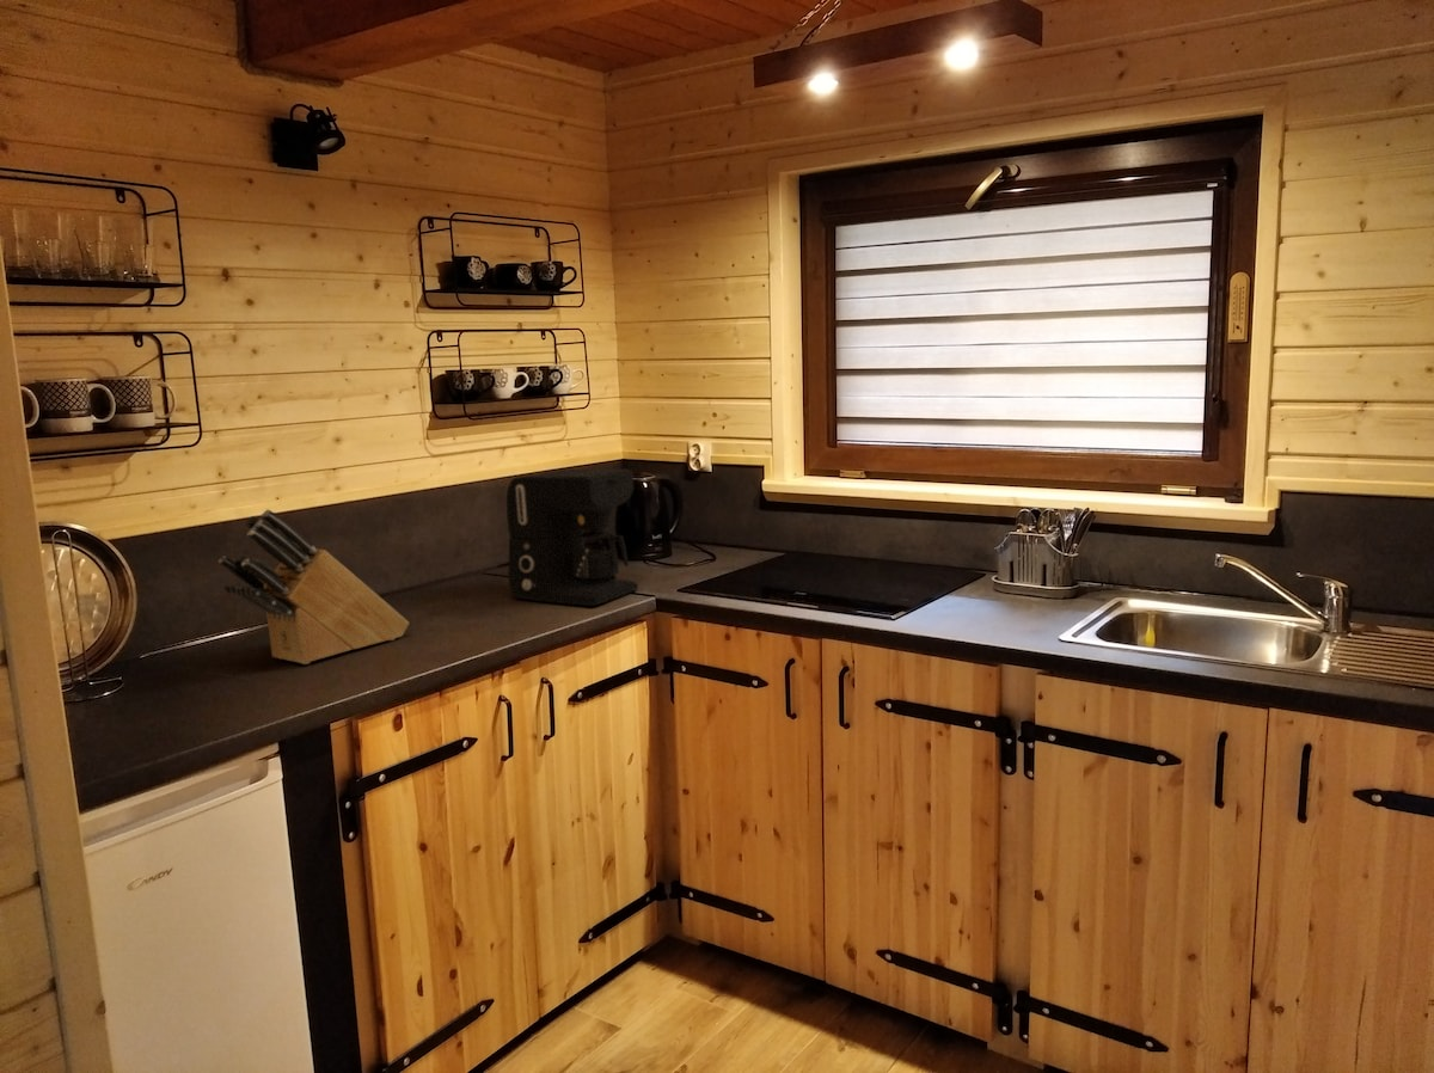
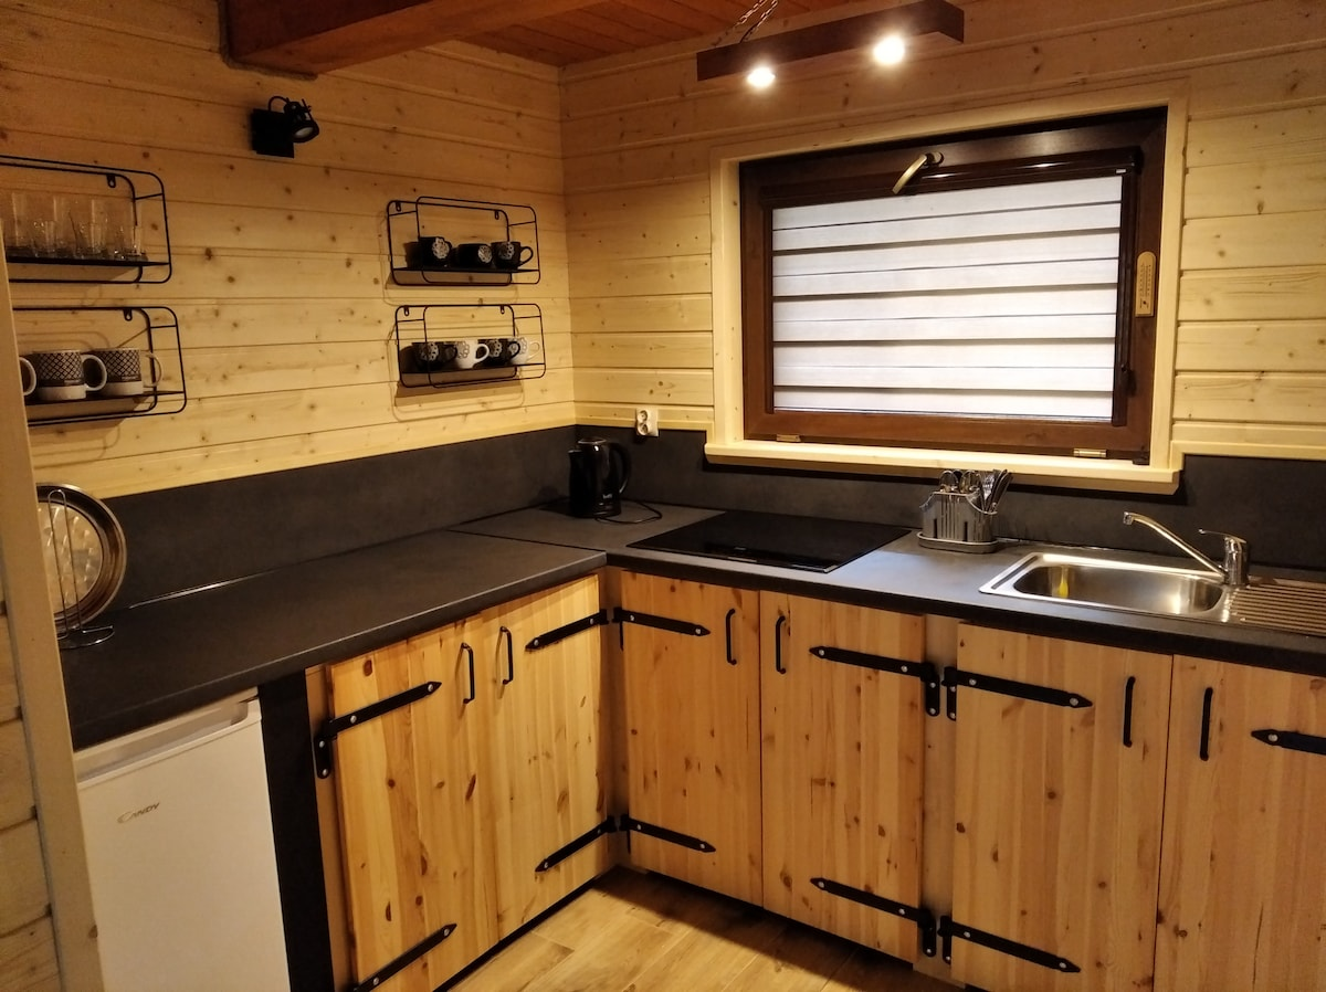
- coffee maker [505,468,639,607]
- knife block [217,508,410,666]
